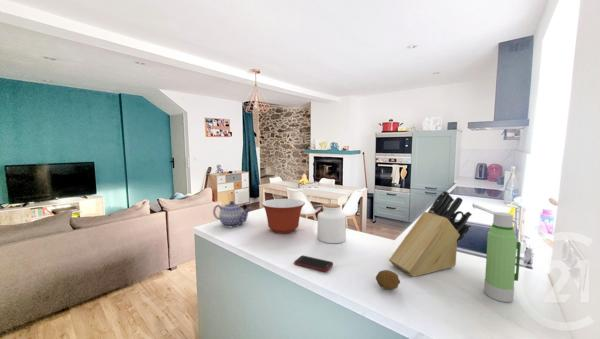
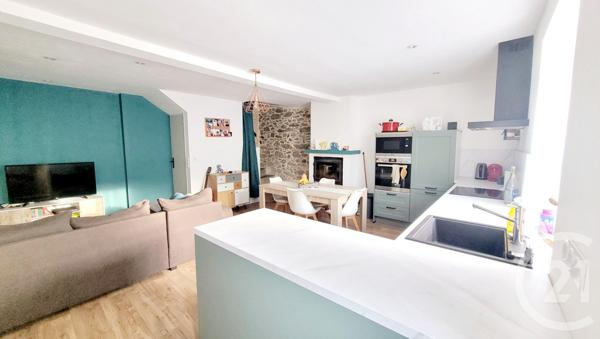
- mixing bowl [261,198,306,234]
- water bottle [483,211,522,303]
- knife block [388,190,473,277]
- jar [316,203,347,244]
- fruit [375,269,401,291]
- teapot [212,200,252,228]
- cell phone [293,255,334,273]
